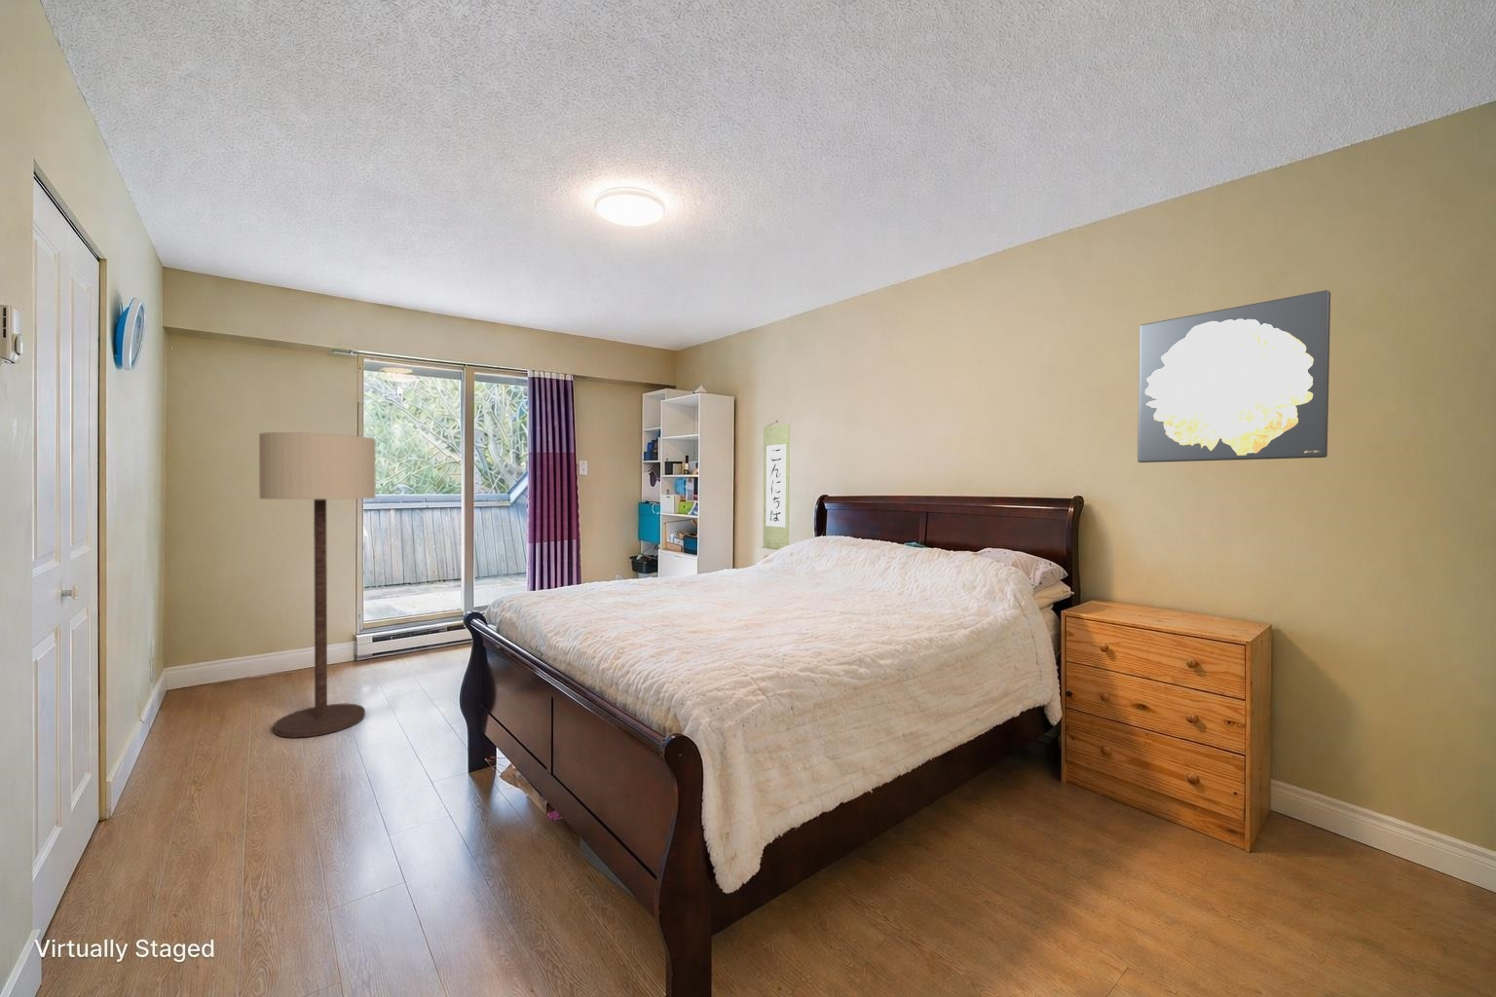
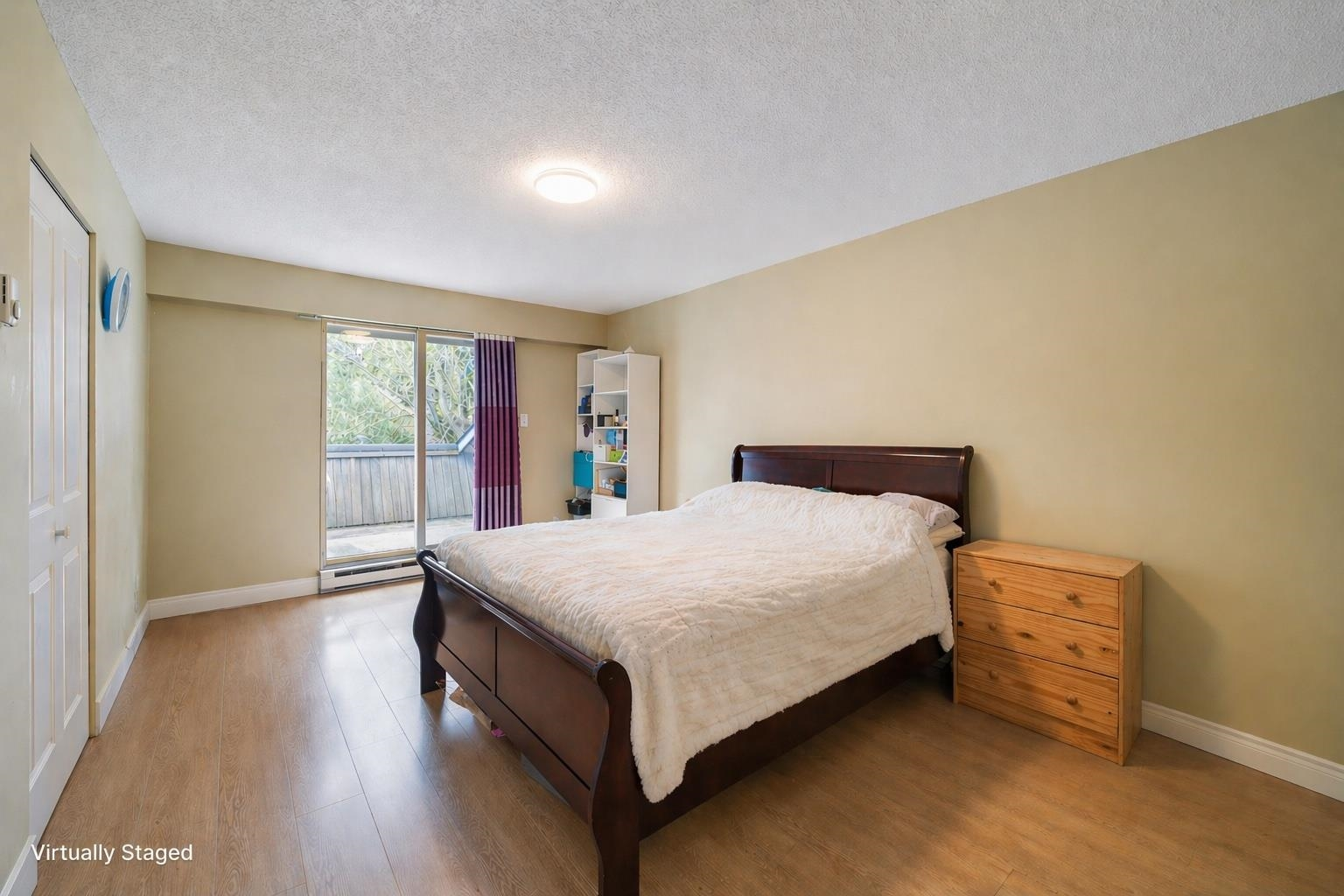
- floor lamp [258,432,376,739]
- wall scroll [761,419,791,551]
- wall art [1136,289,1331,463]
